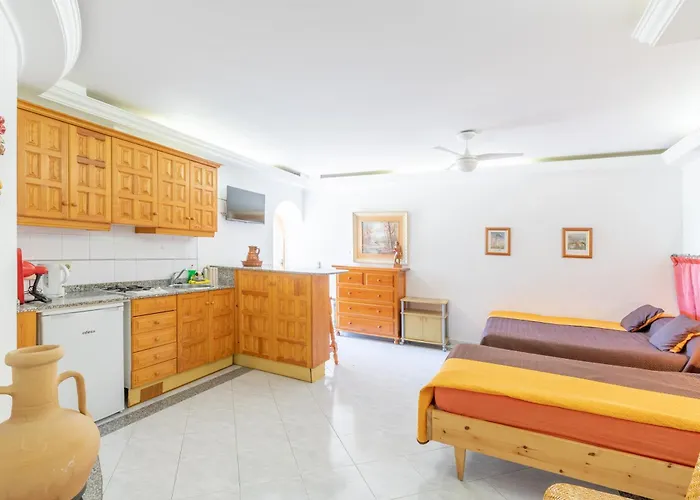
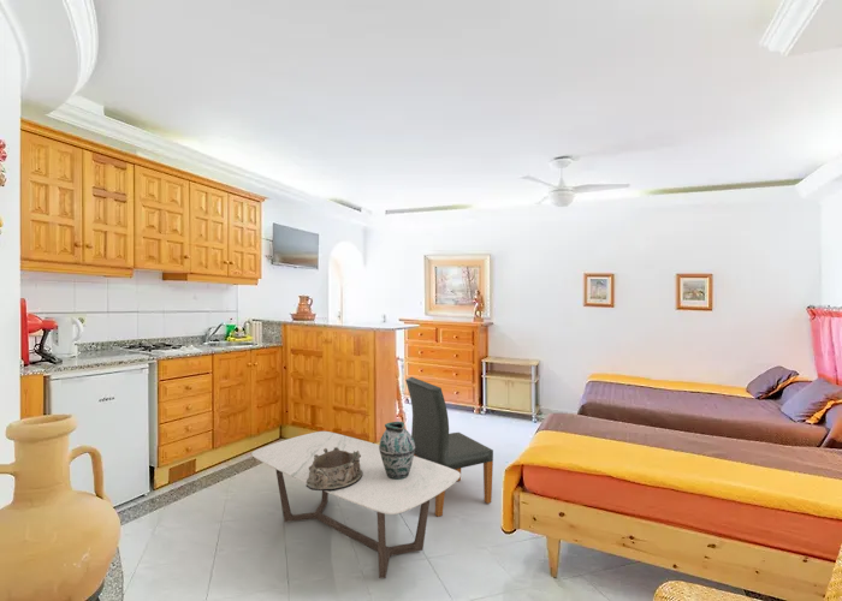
+ coffee table [250,430,462,579]
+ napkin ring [304,447,362,492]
+ vase [379,421,415,480]
+ dining chair [404,376,494,518]
